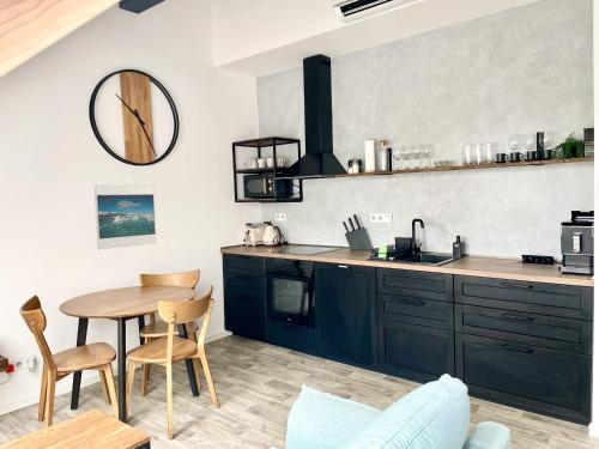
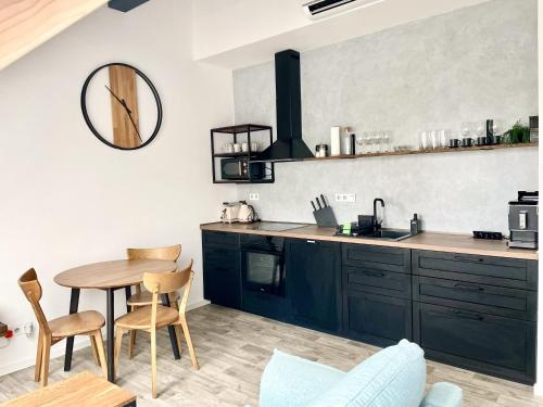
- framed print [93,183,157,250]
